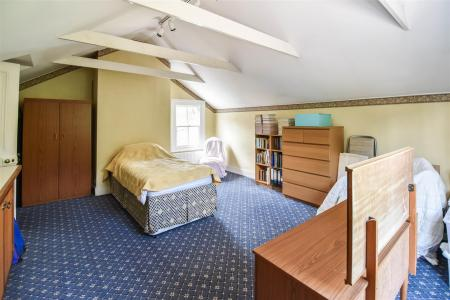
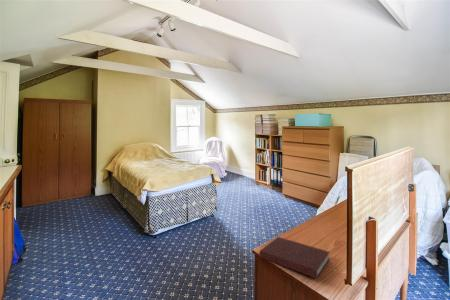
+ notebook [259,236,331,280]
